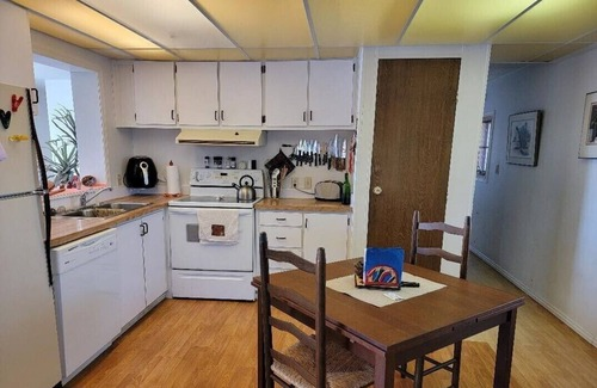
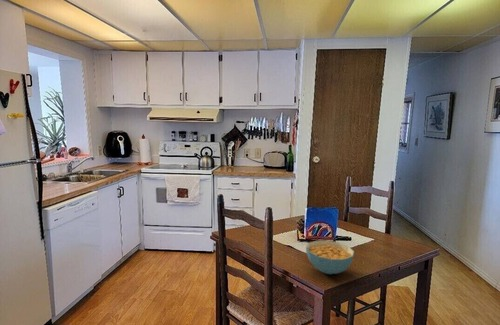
+ cereal bowl [305,239,355,275]
